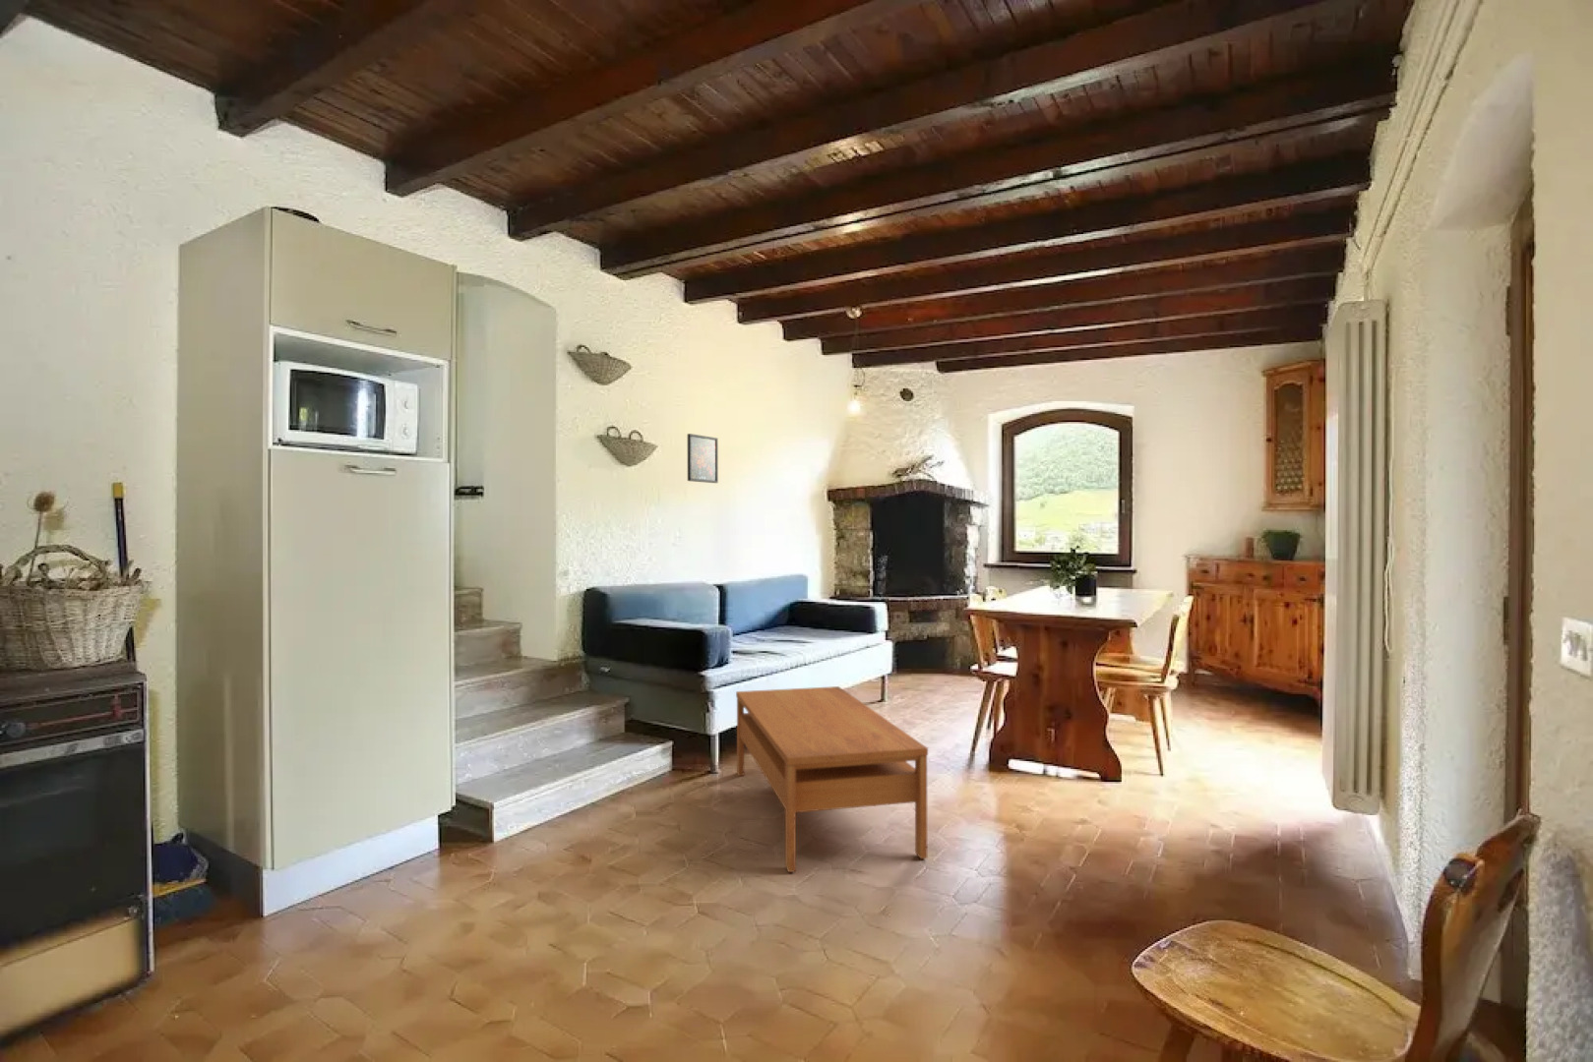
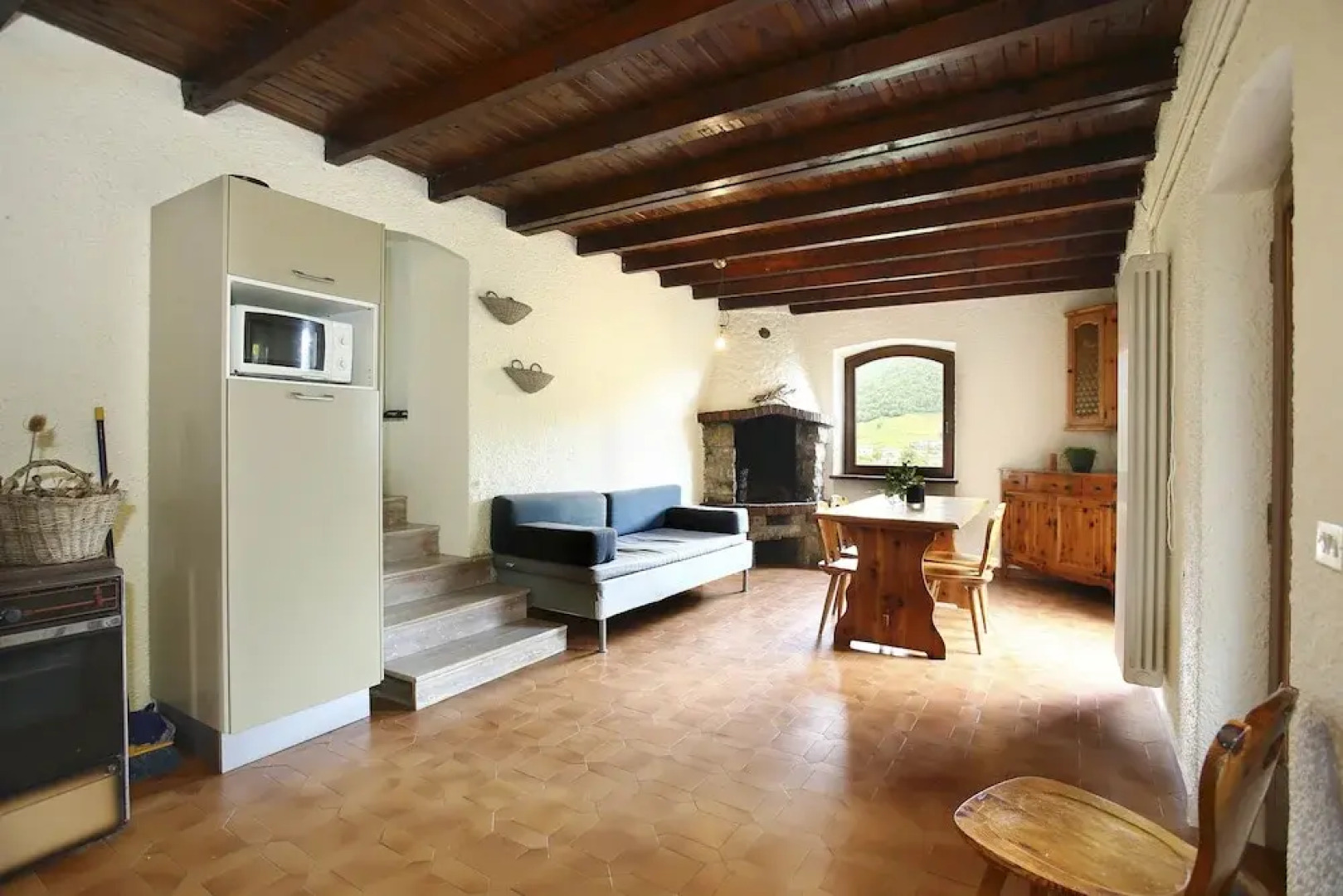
- coffee table [735,685,929,874]
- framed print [687,433,719,484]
